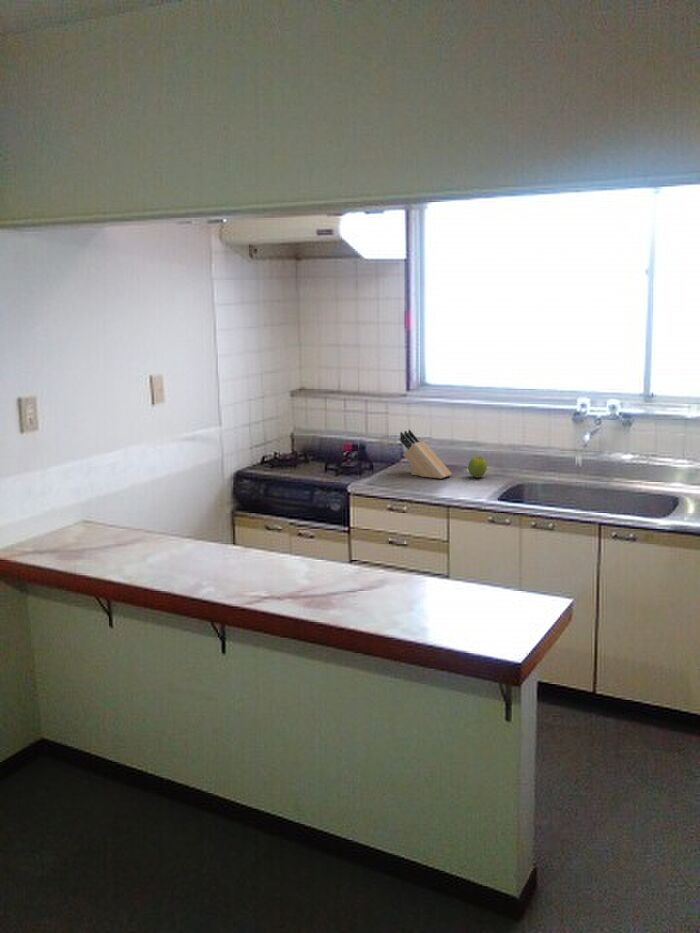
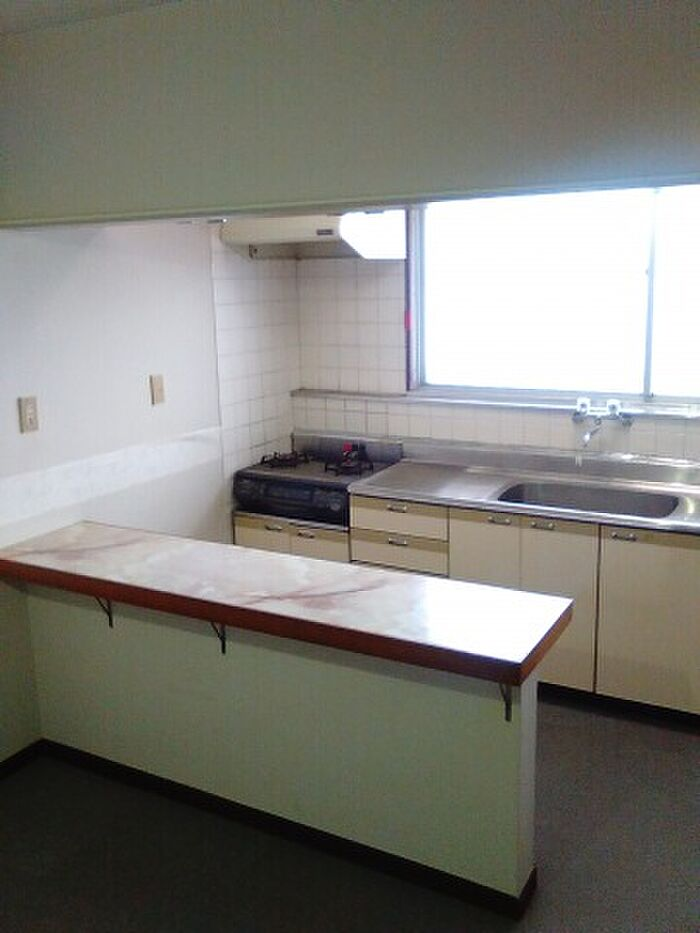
- knife block [399,429,453,479]
- fruit [467,455,488,478]
